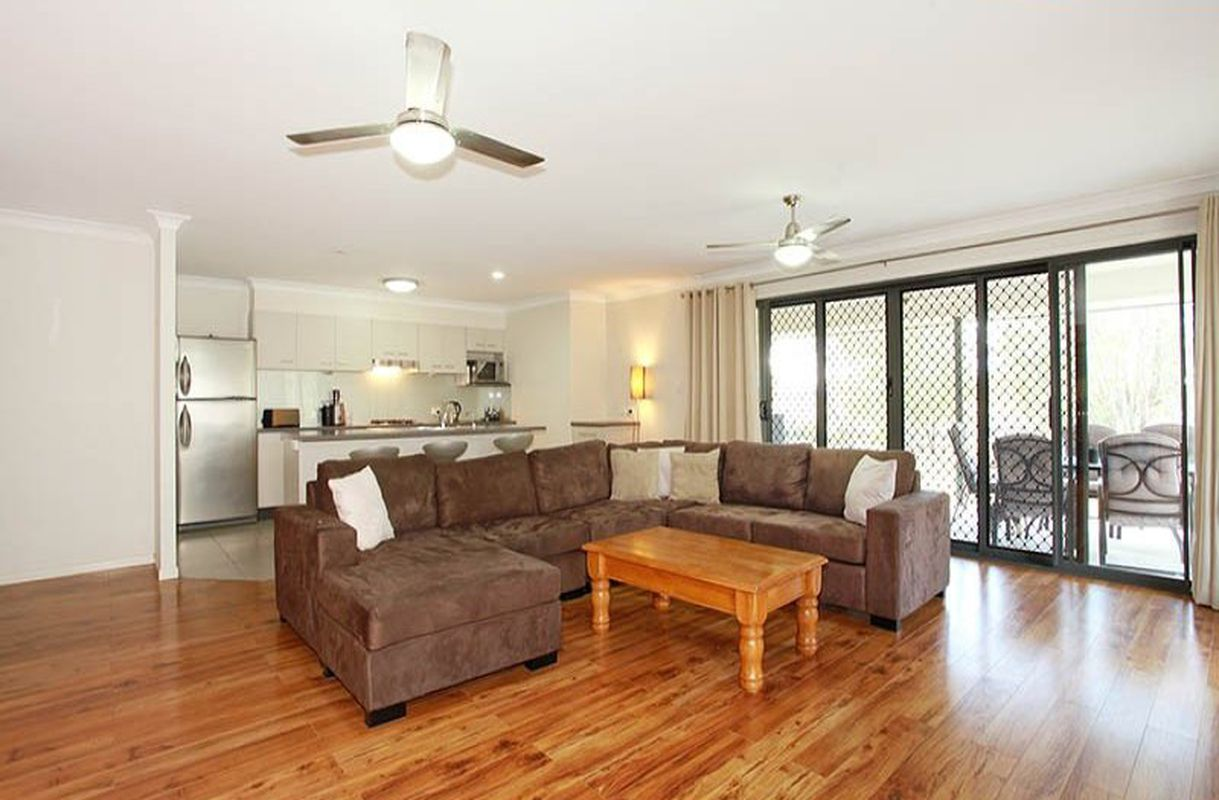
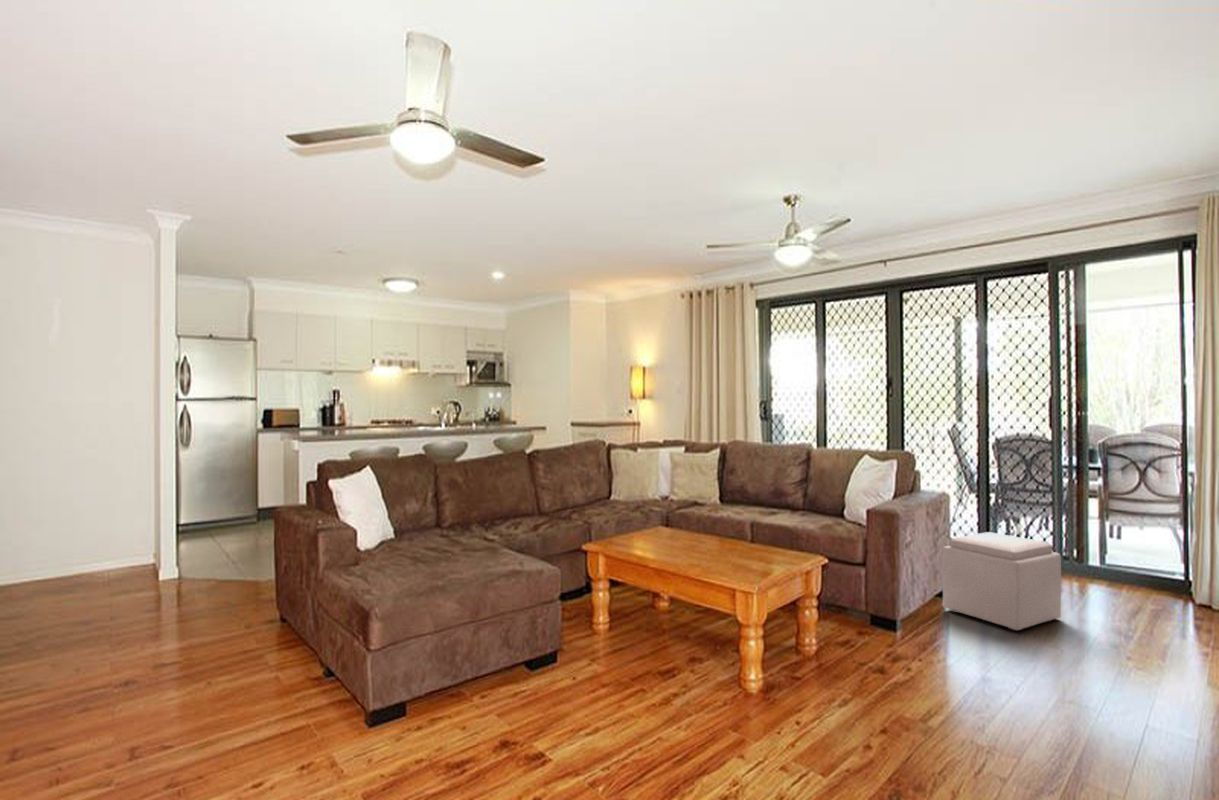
+ ottoman [941,531,1062,632]
